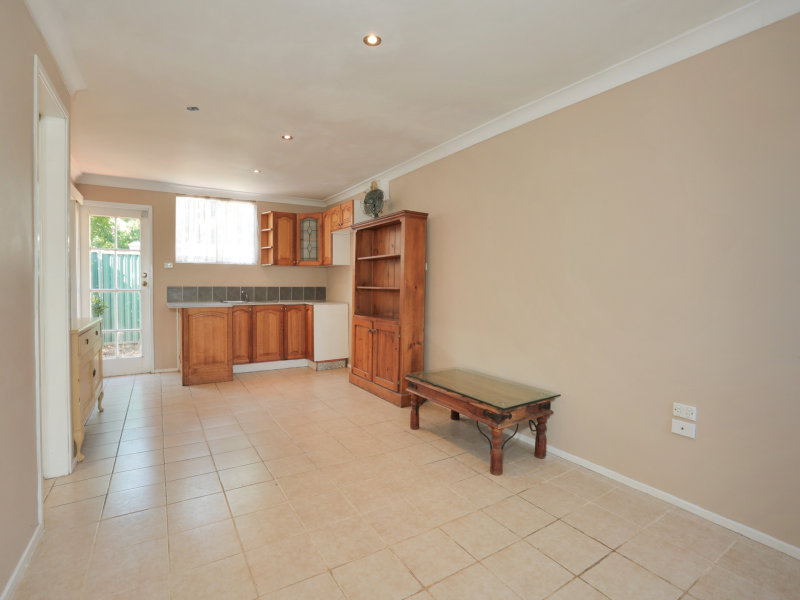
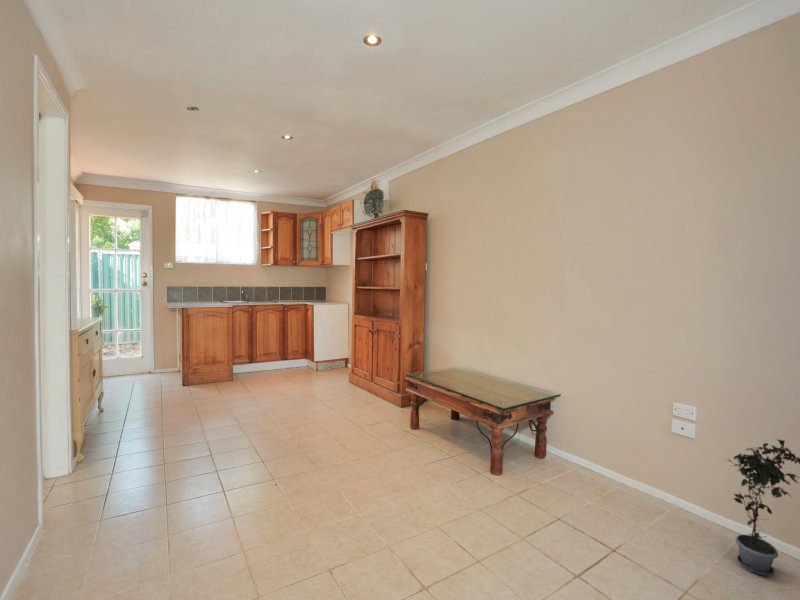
+ potted plant [725,439,800,576]
